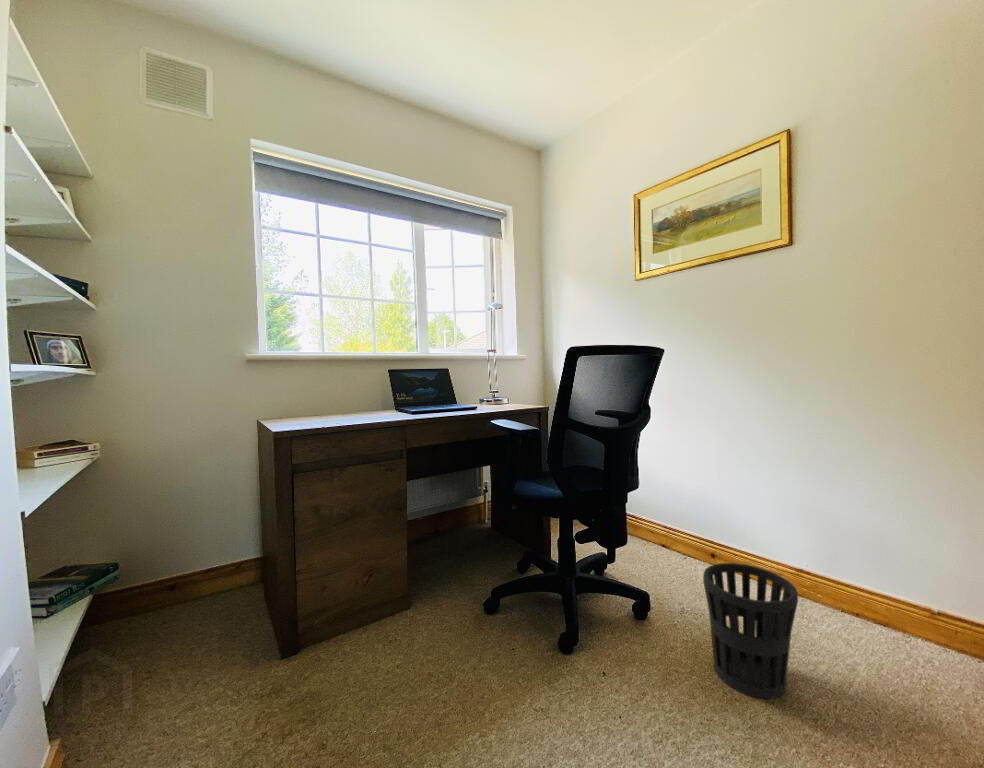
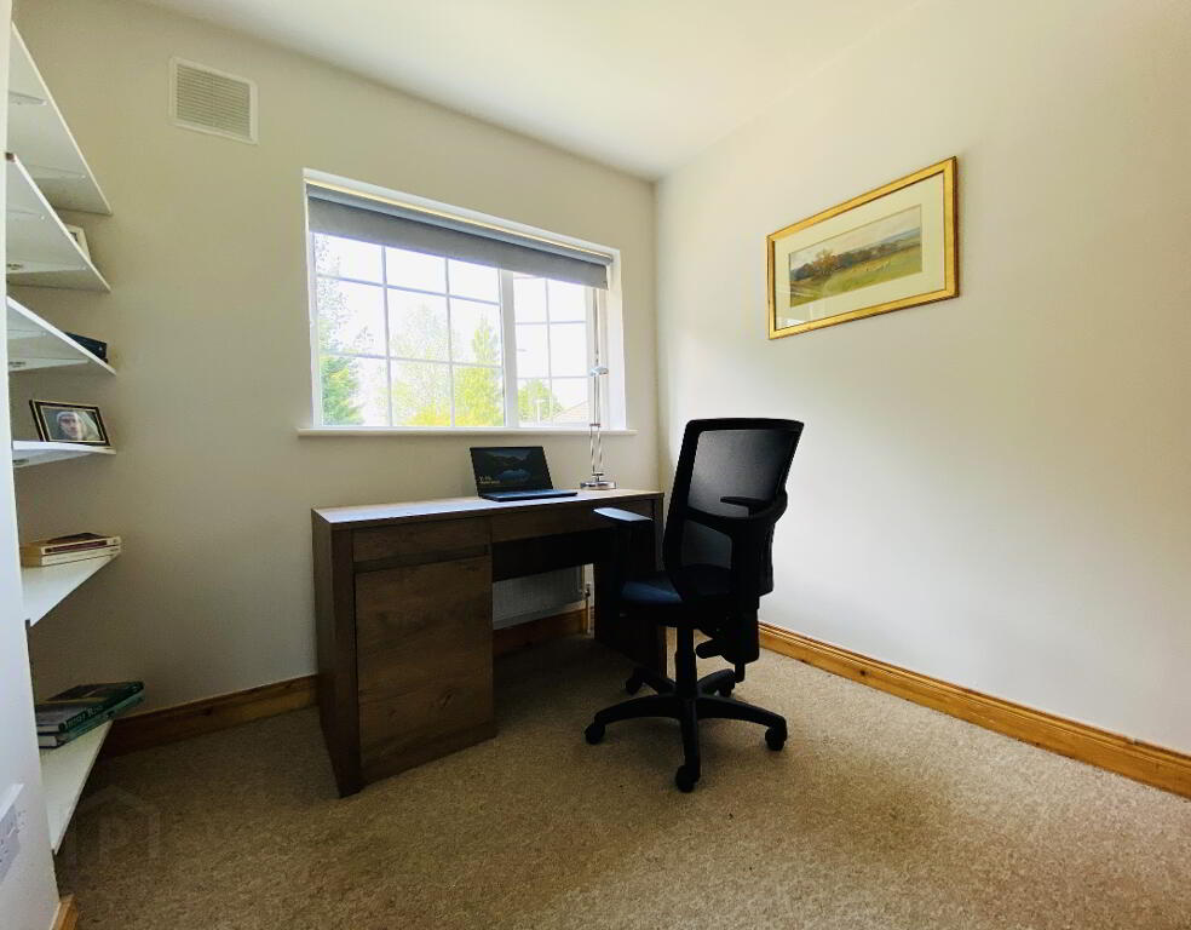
- wastebasket [702,562,799,700]
